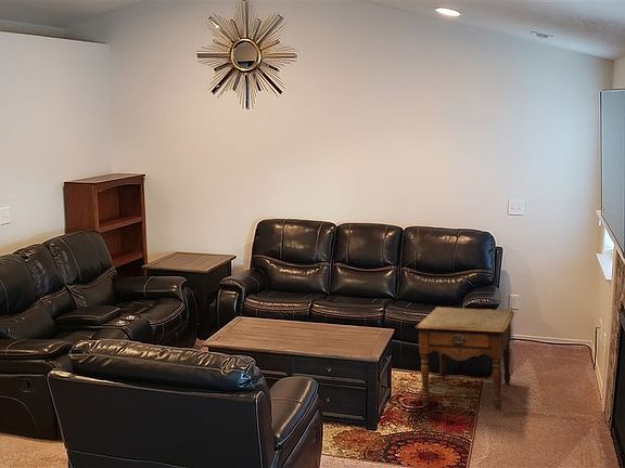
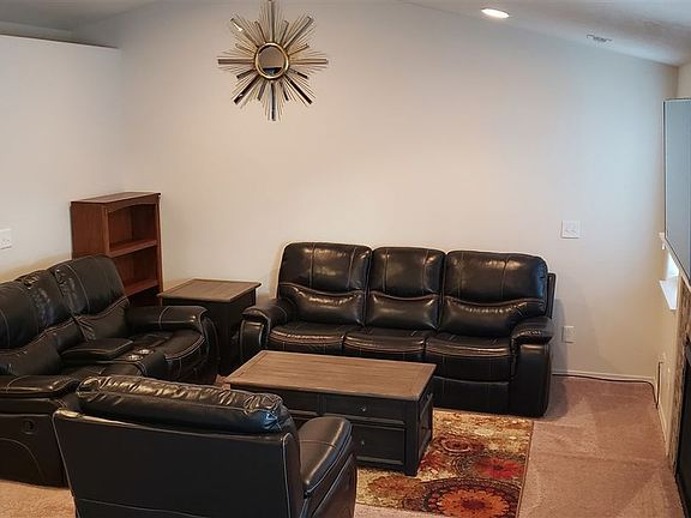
- side table [413,306,515,412]
